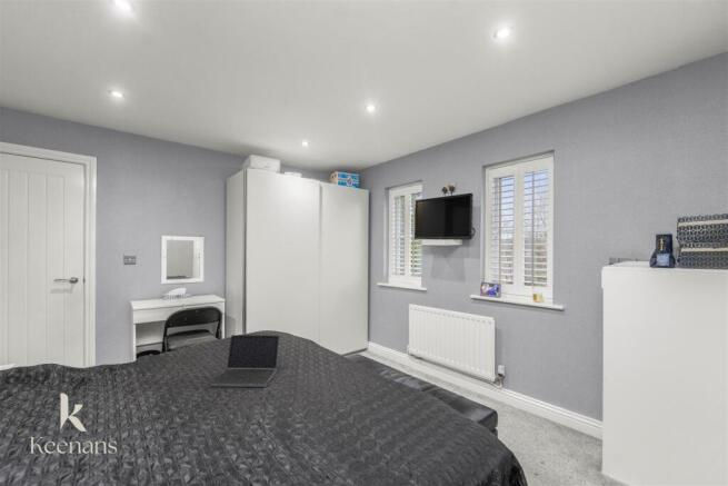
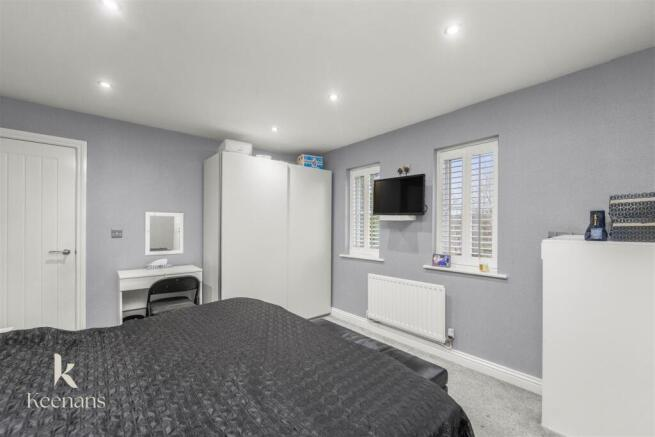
- laptop computer [210,334,280,388]
